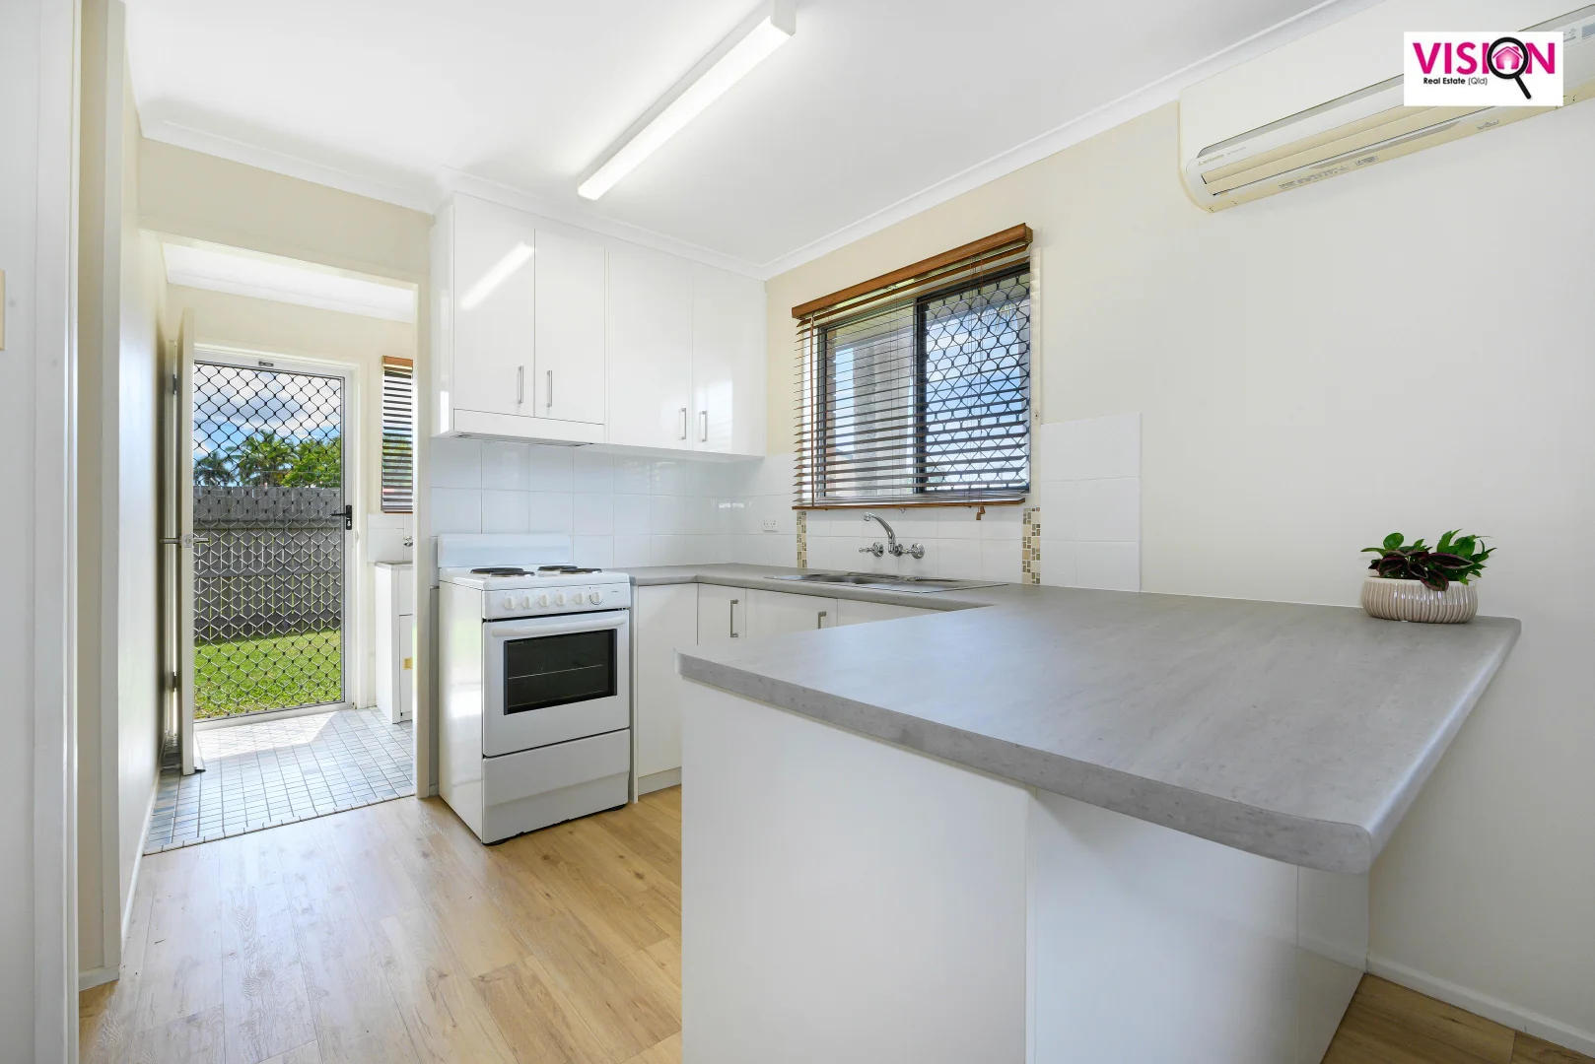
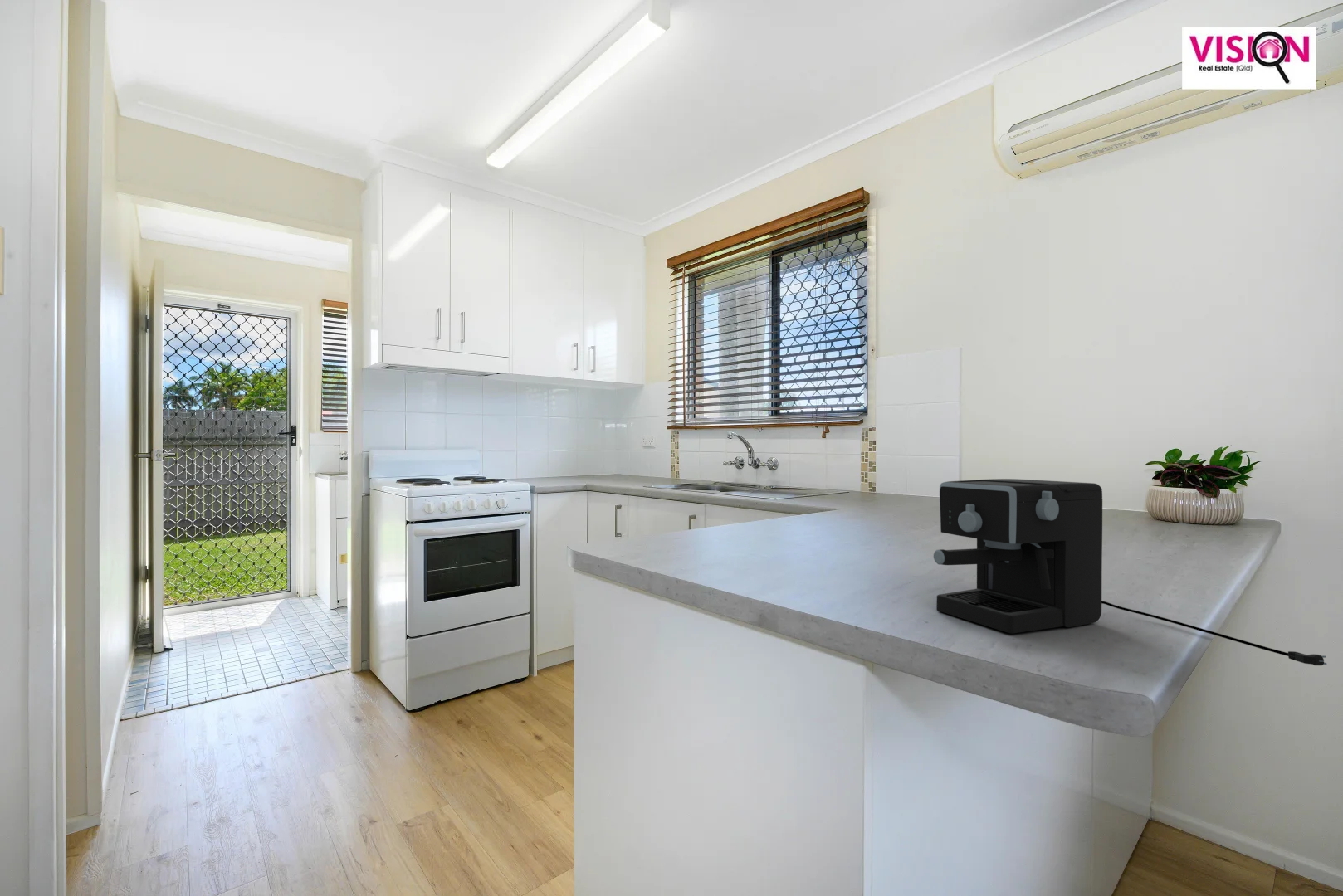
+ coffee maker [933,478,1327,666]
